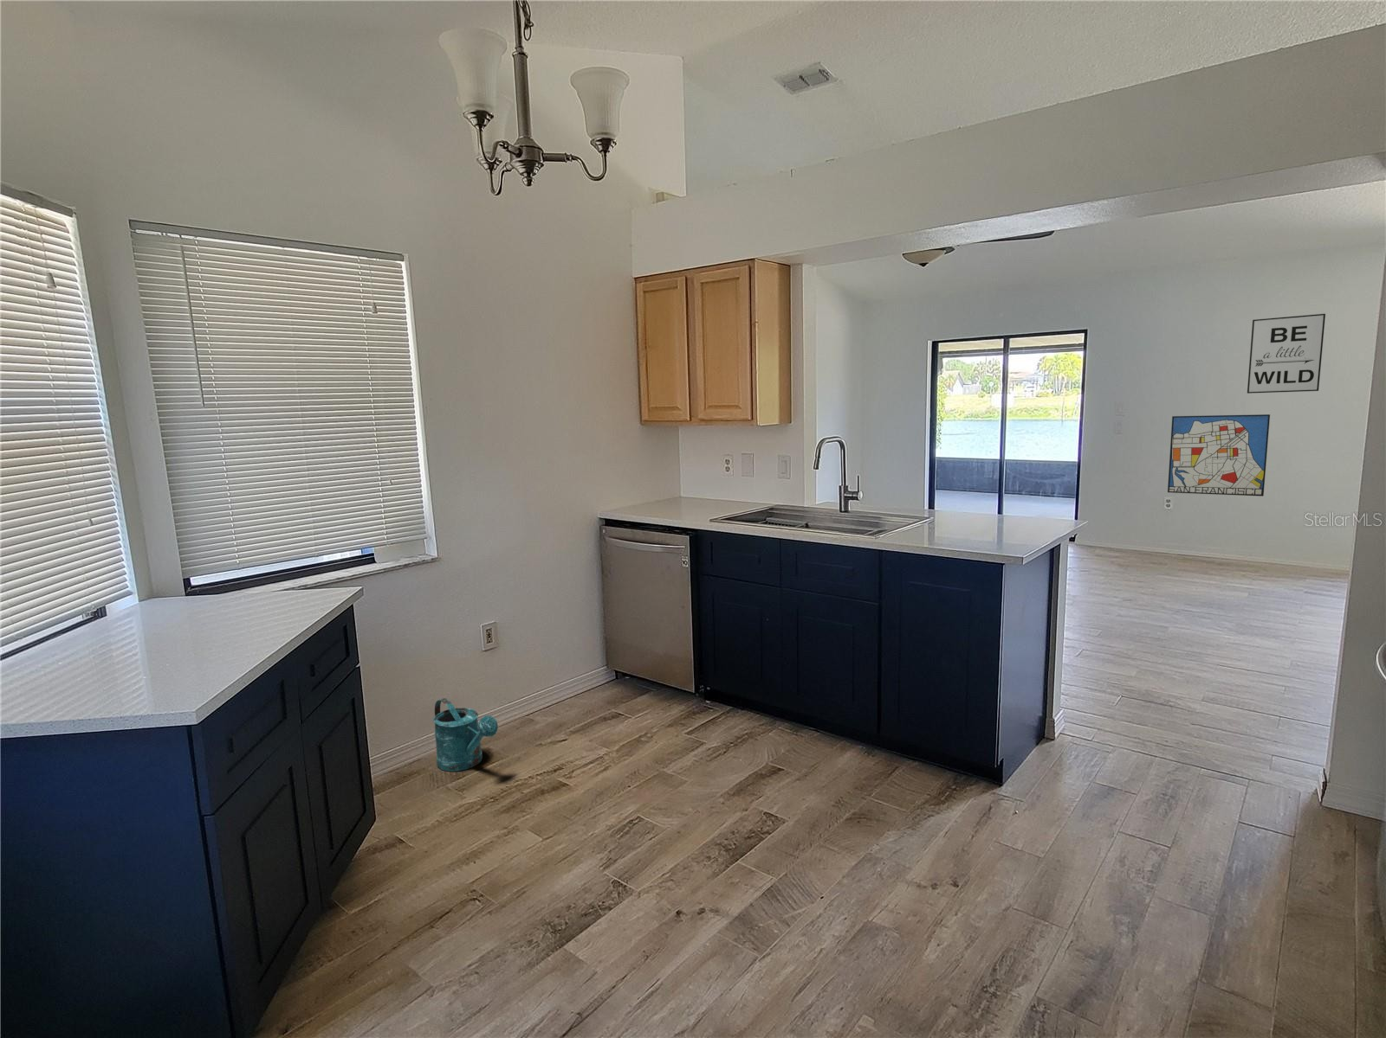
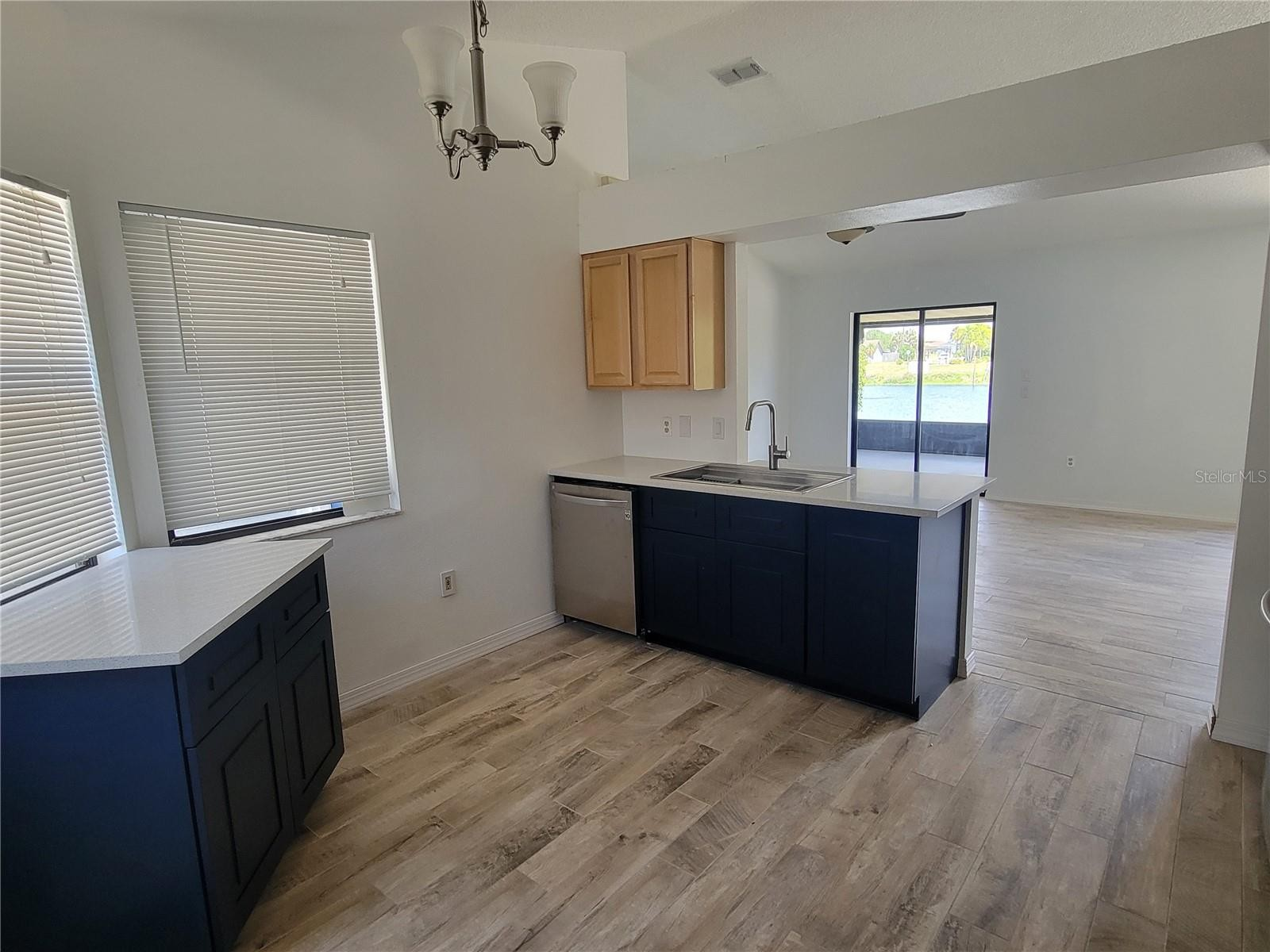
- wall art [1167,413,1270,497]
- wall art [1246,313,1326,395]
- watering can [432,697,499,772]
